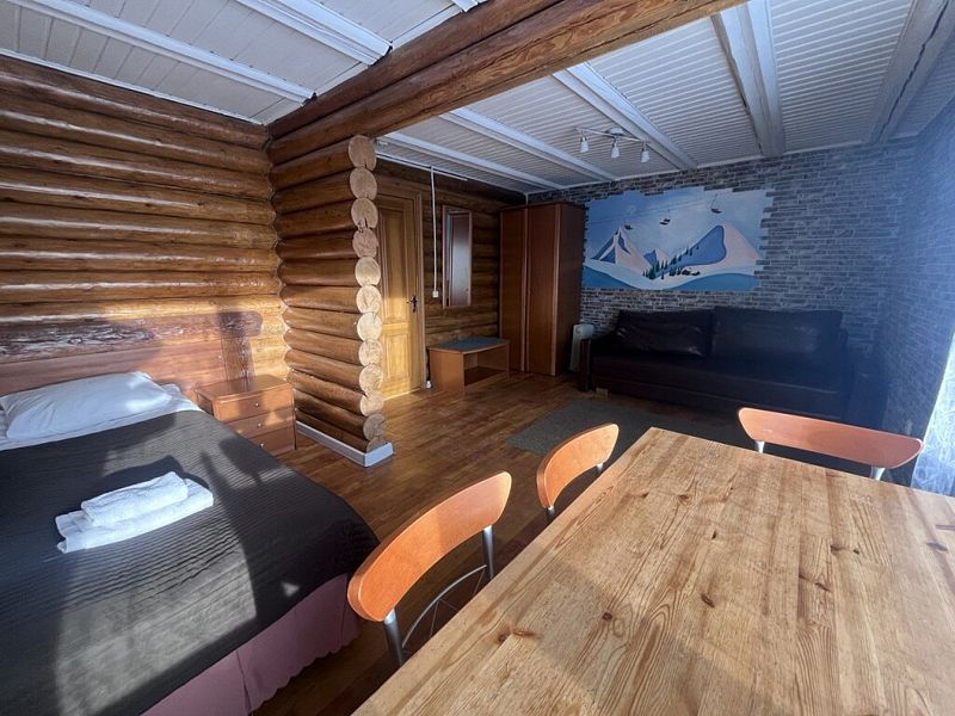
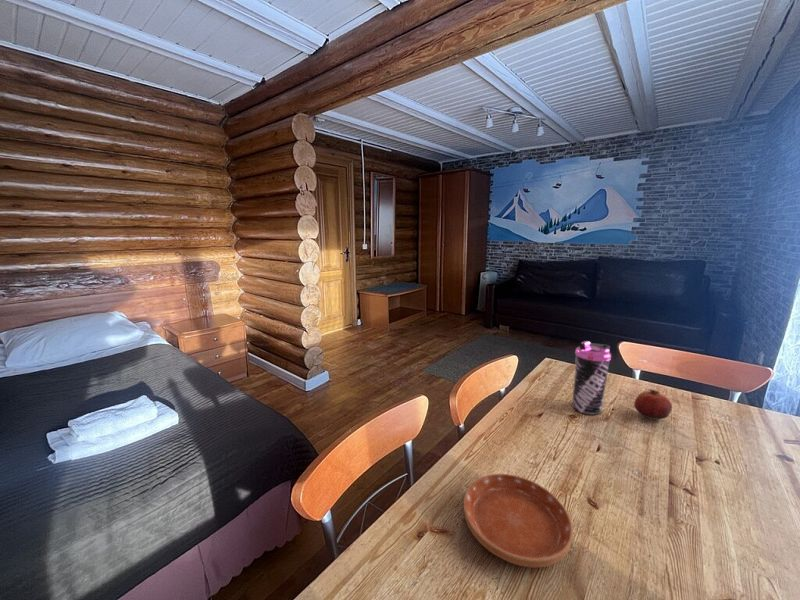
+ water bottle [571,340,612,416]
+ saucer [463,473,574,569]
+ fruit [633,388,673,420]
